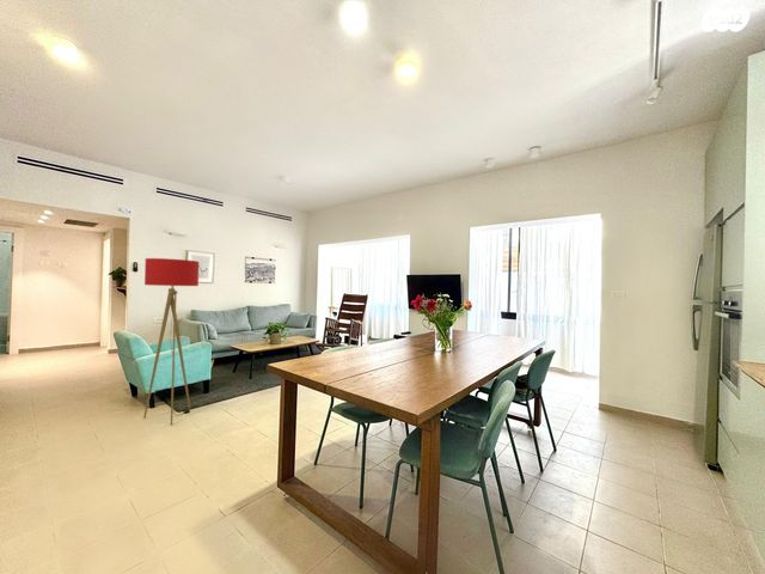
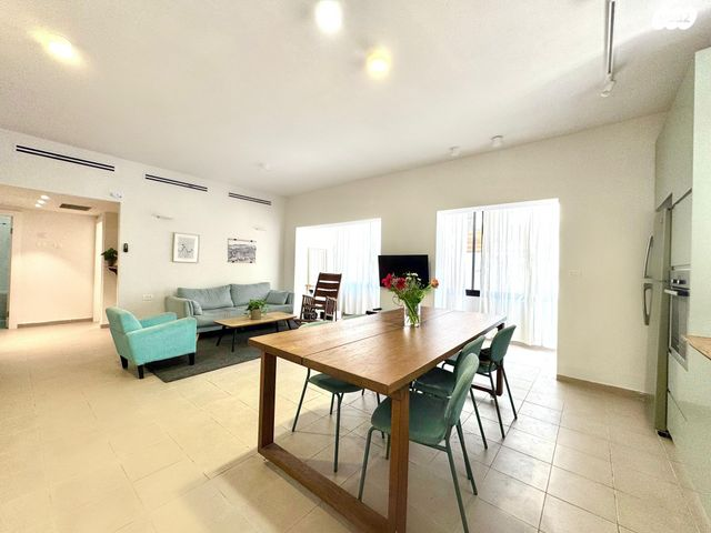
- floor lamp [142,257,200,426]
